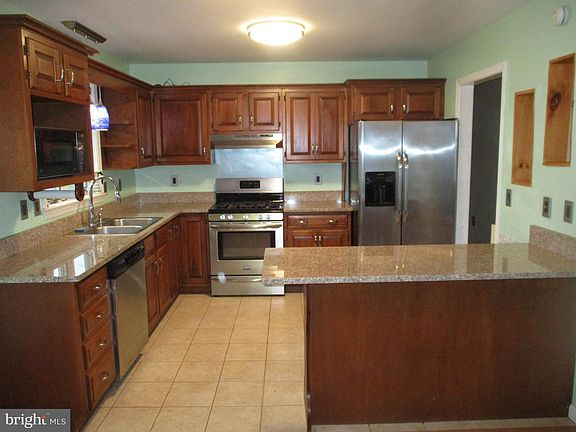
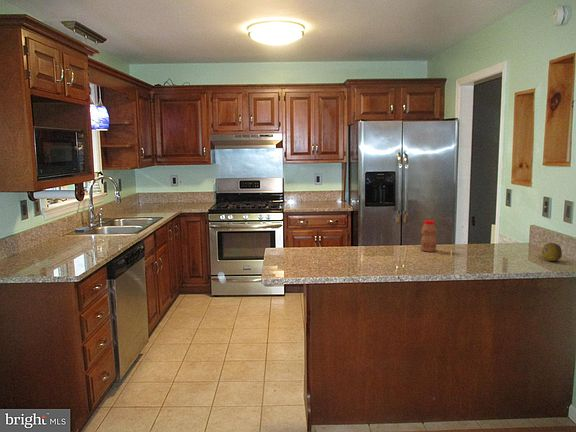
+ bottle [420,220,438,253]
+ fruit [541,242,563,262]
